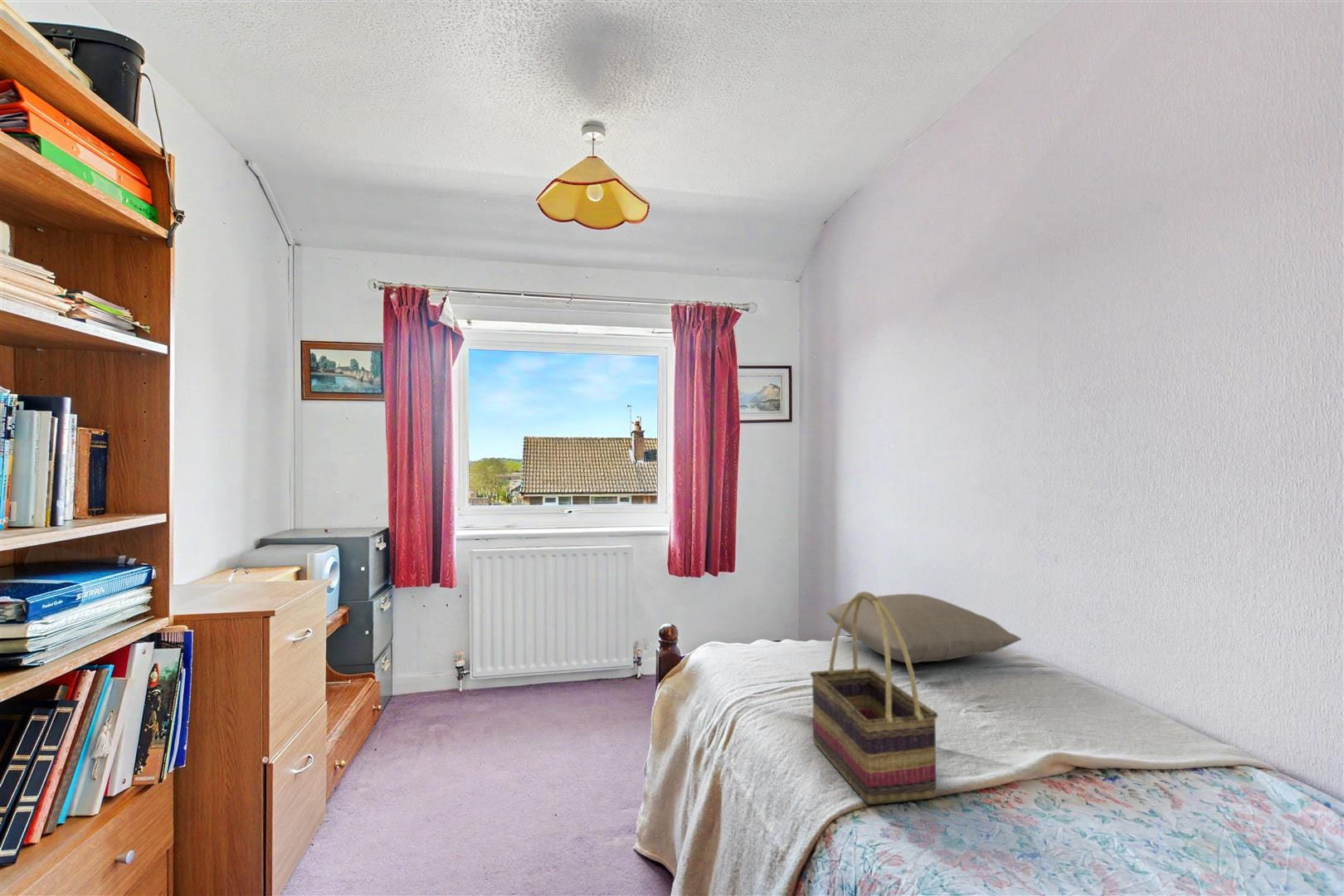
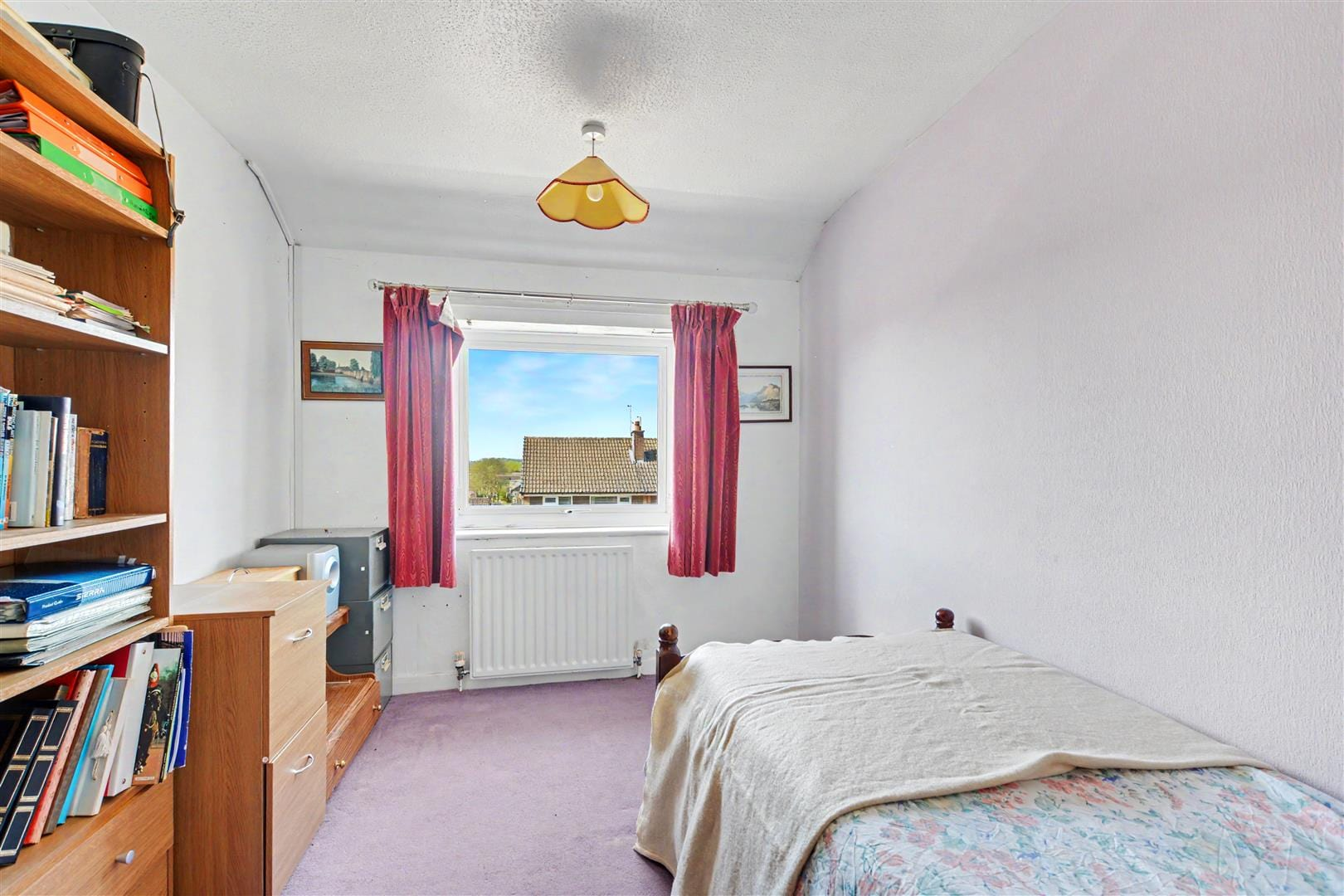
- woven basket [810,591,939,806]
- pillow [825,593,1023,664]
